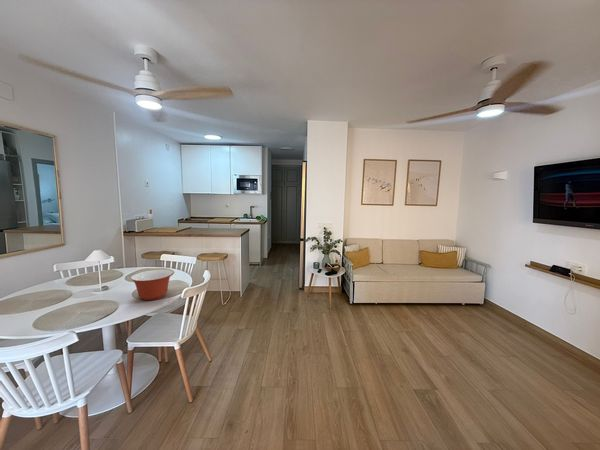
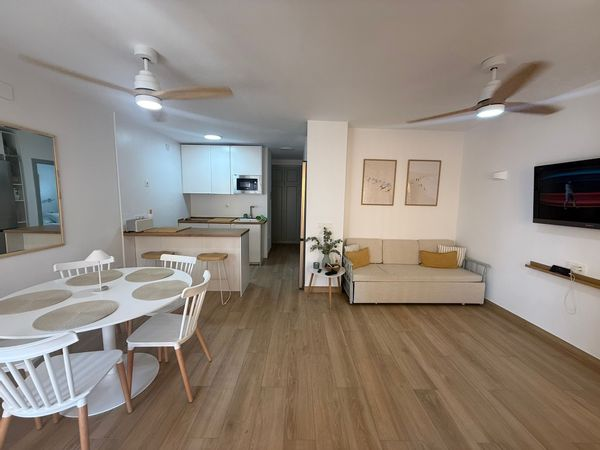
- mixing bowl [130,269,174,301]
